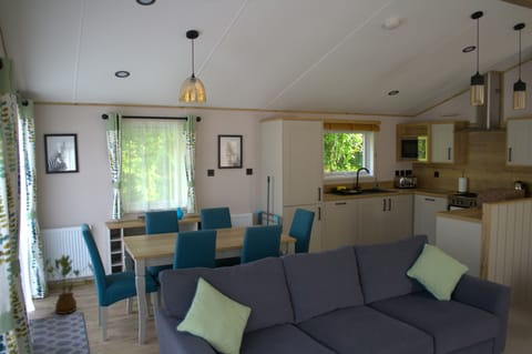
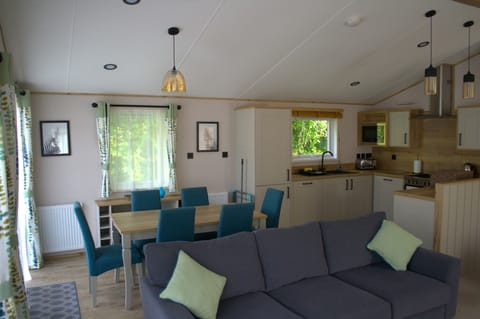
- house plant [42,254,94,315]
